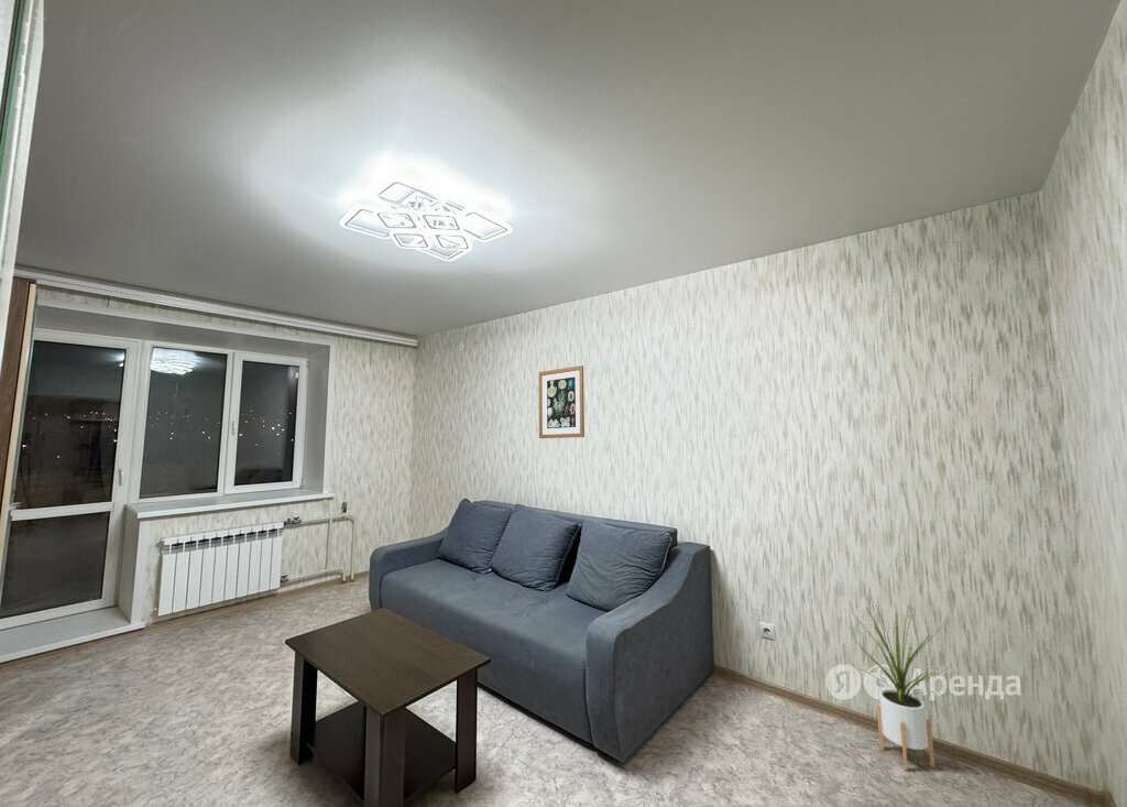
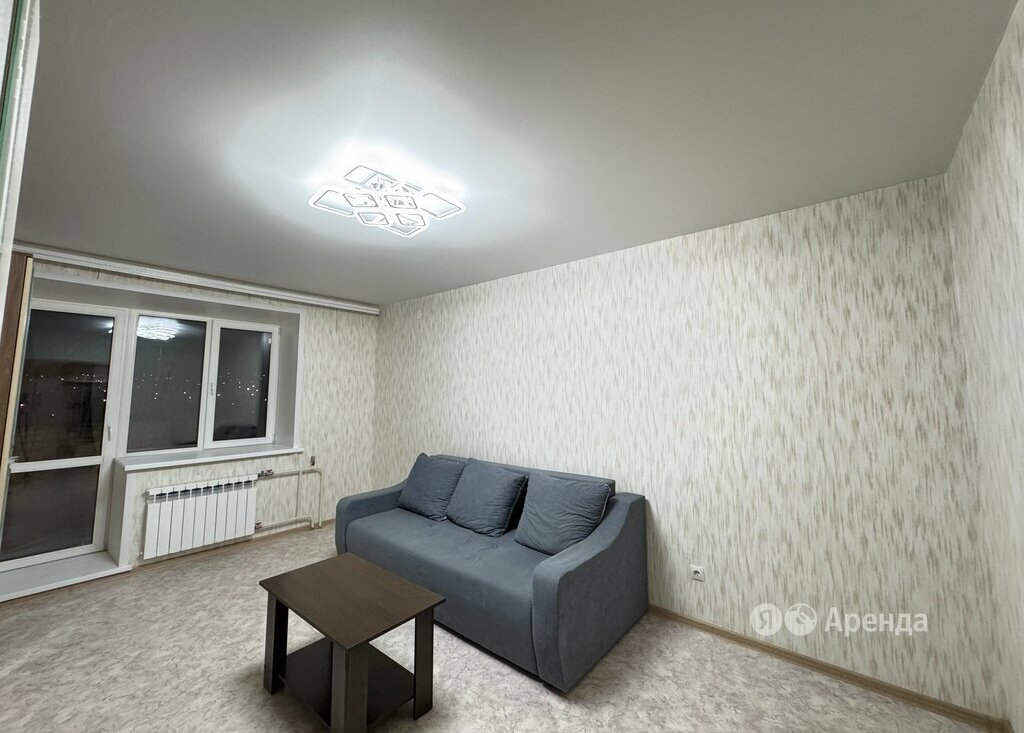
- house plant [851,604,950,772]
- wall art [538,364,586,439]
